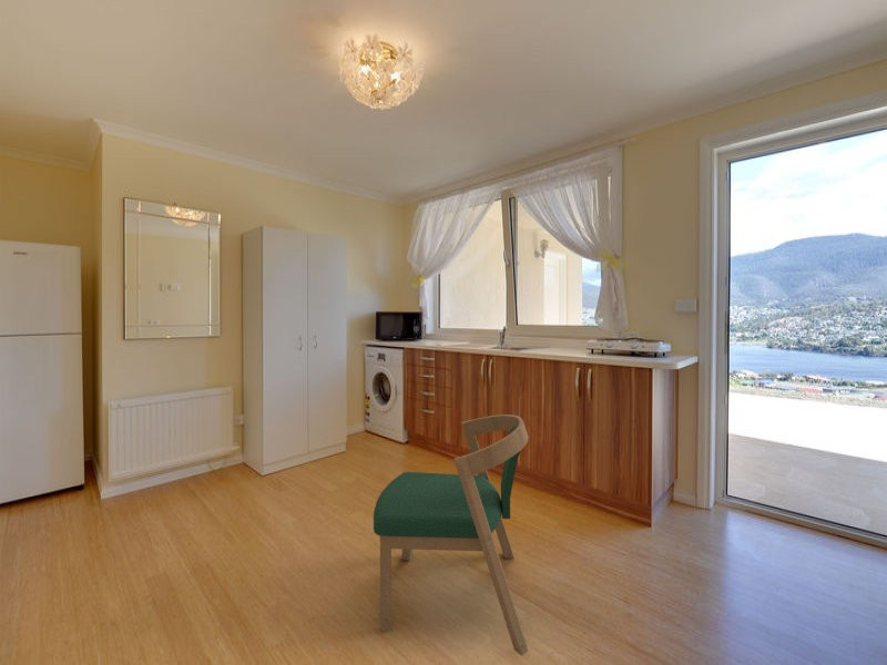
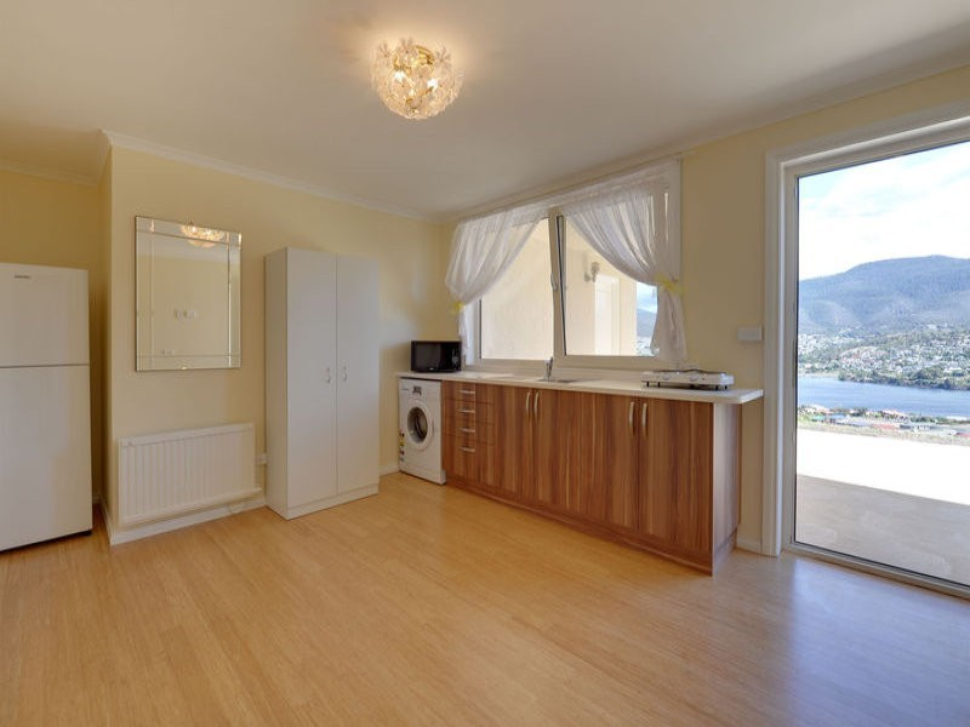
- dining chair [373,413,530,657]
